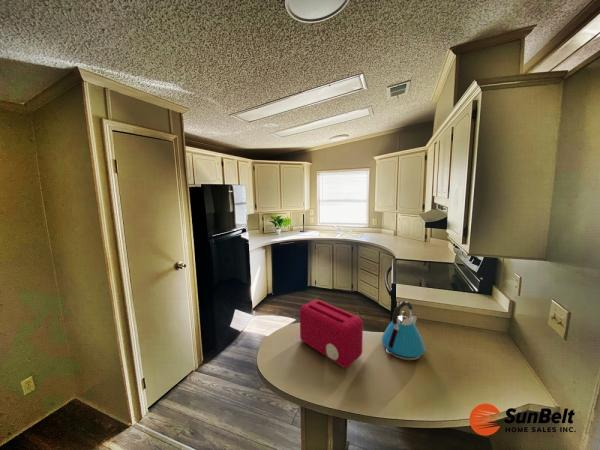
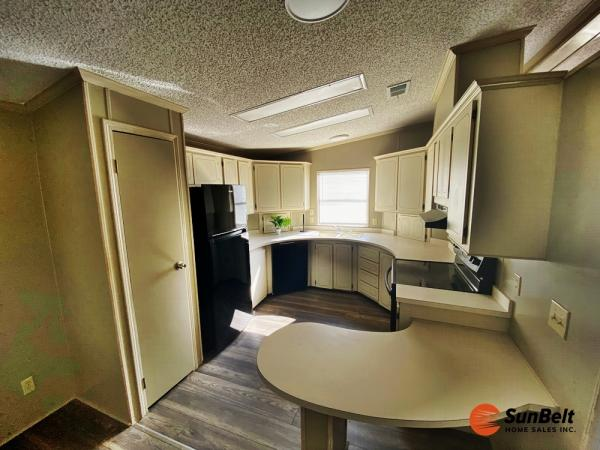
- kettle [381,300,426,361]
- toaster [299,299,364,369]
